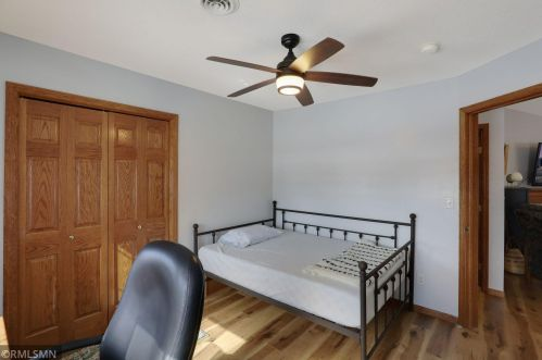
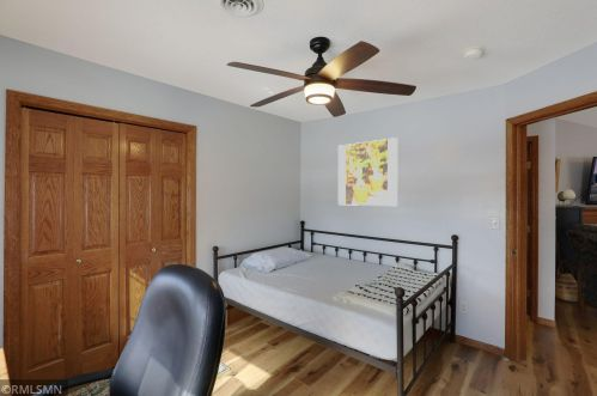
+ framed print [337,136,398,207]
